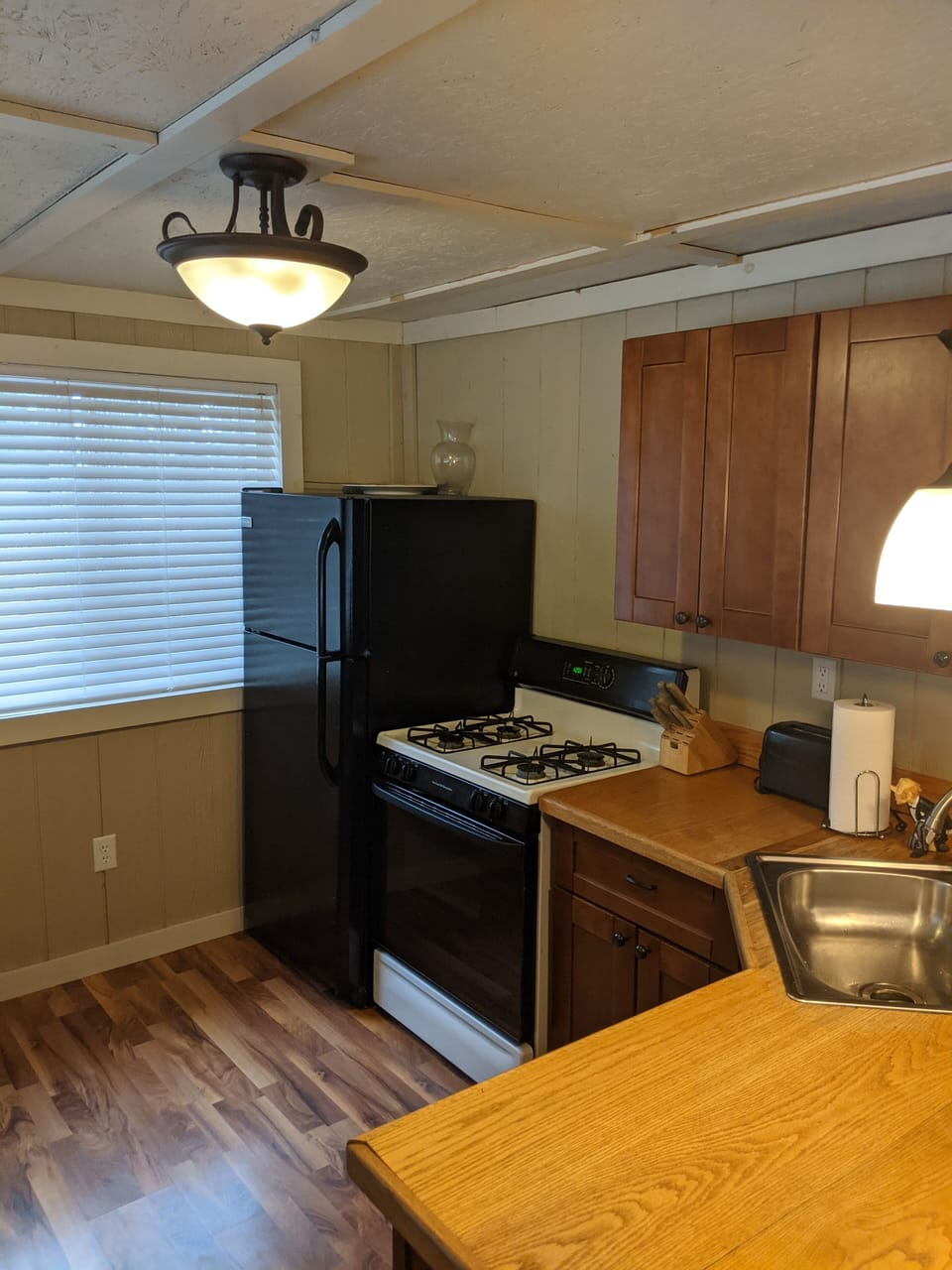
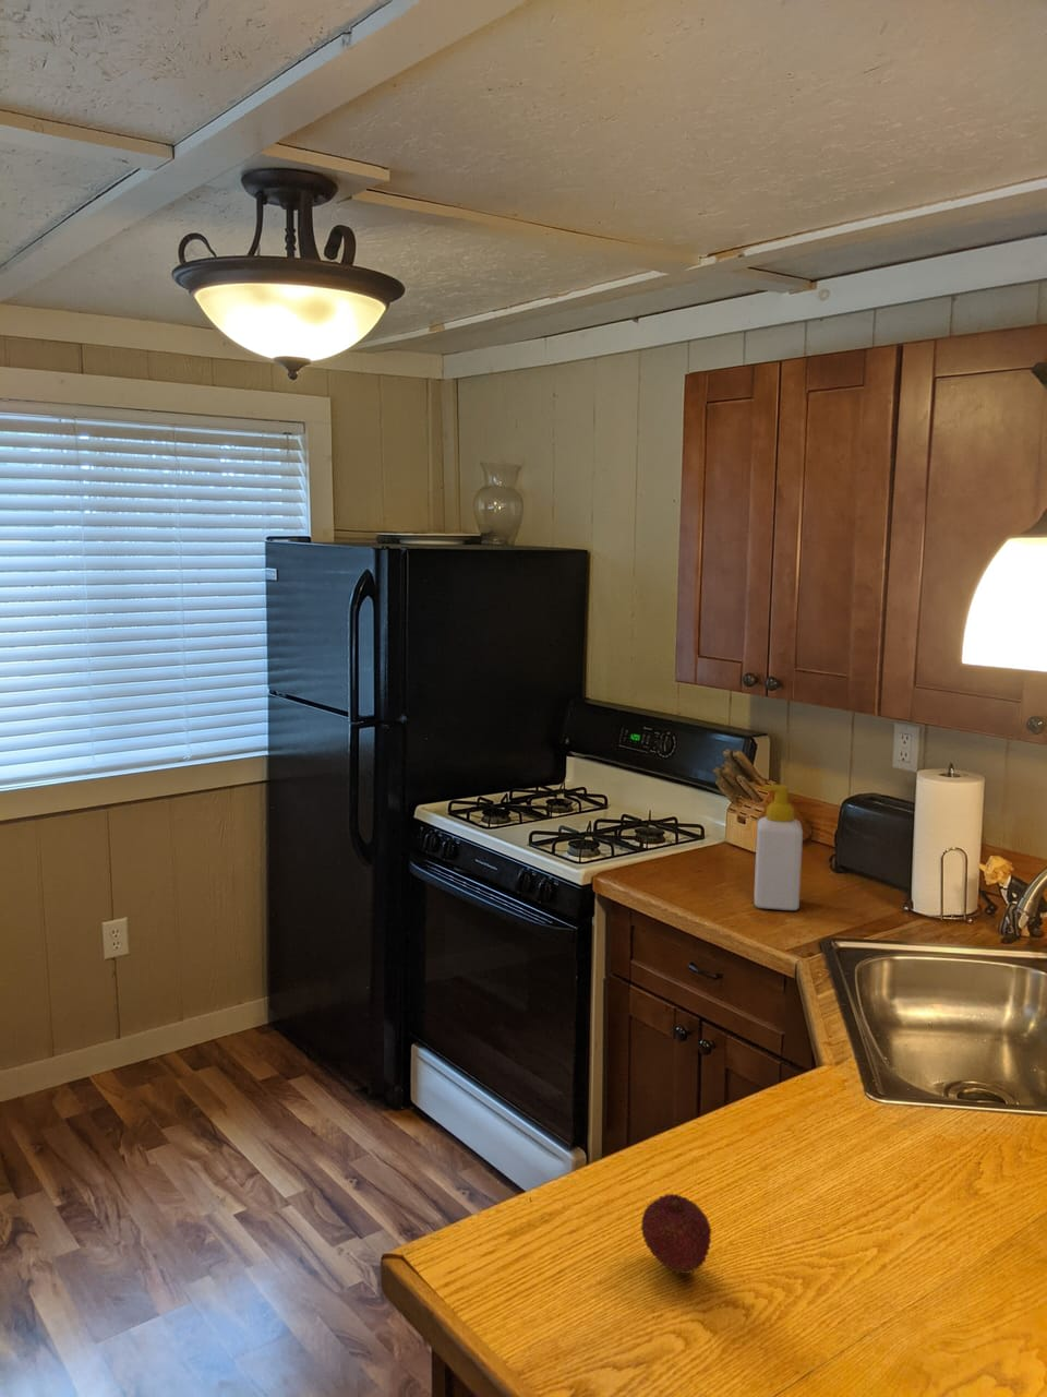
+ soap bottle [753,783,804,911]
+ fruit [640,1192,713,1275]
